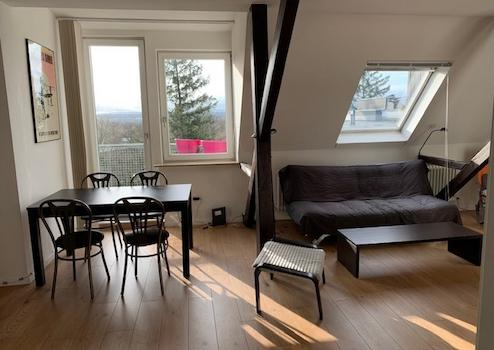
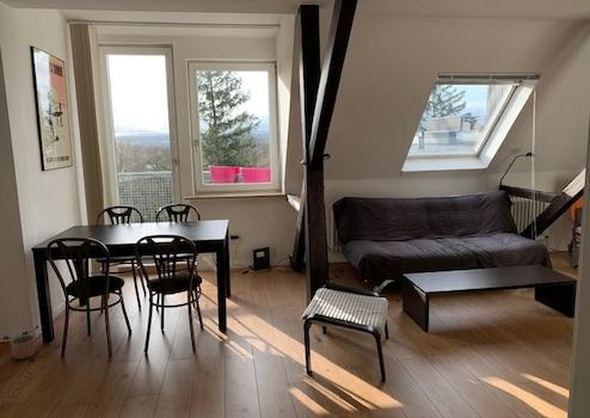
+ planter [10,334,36,361]
